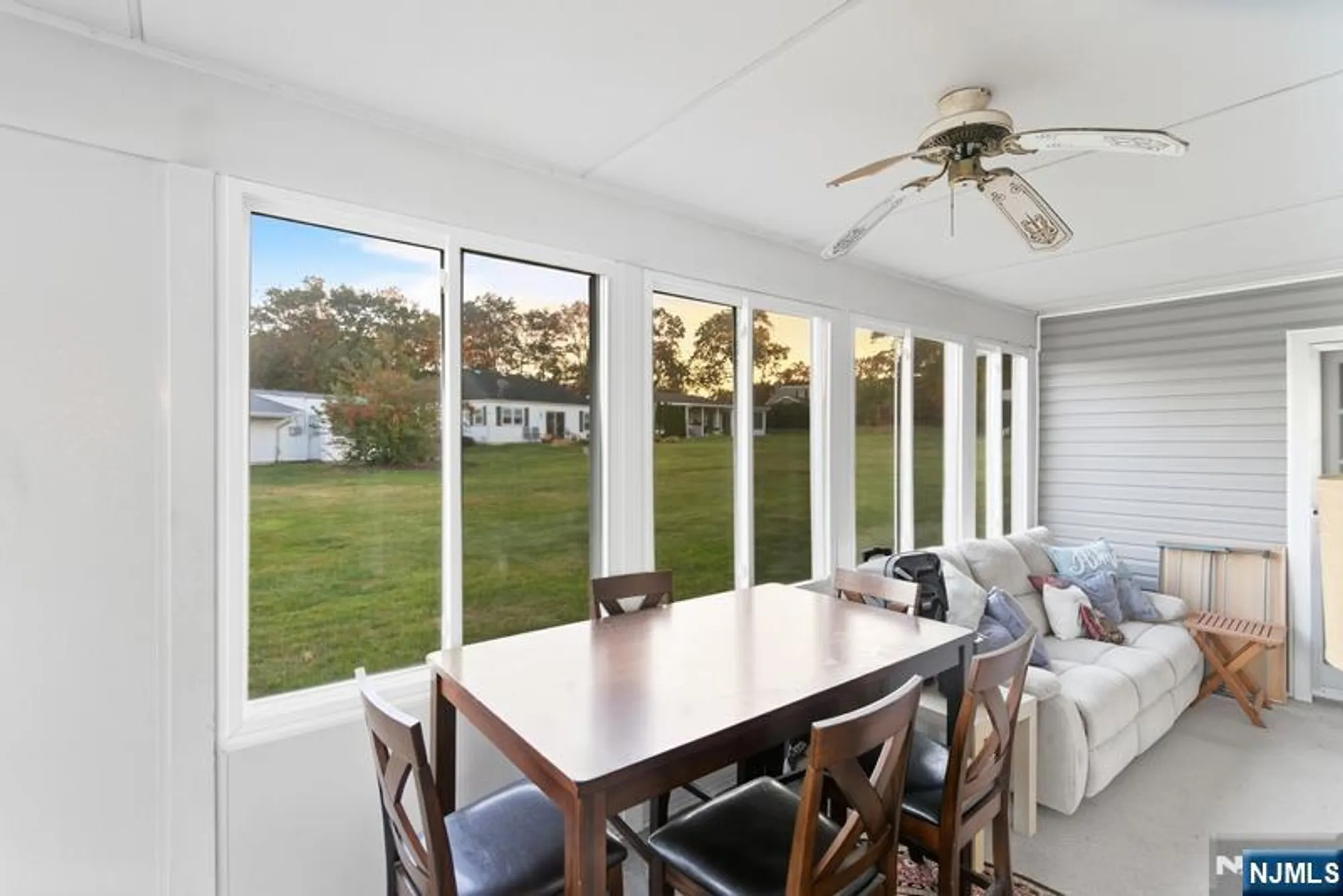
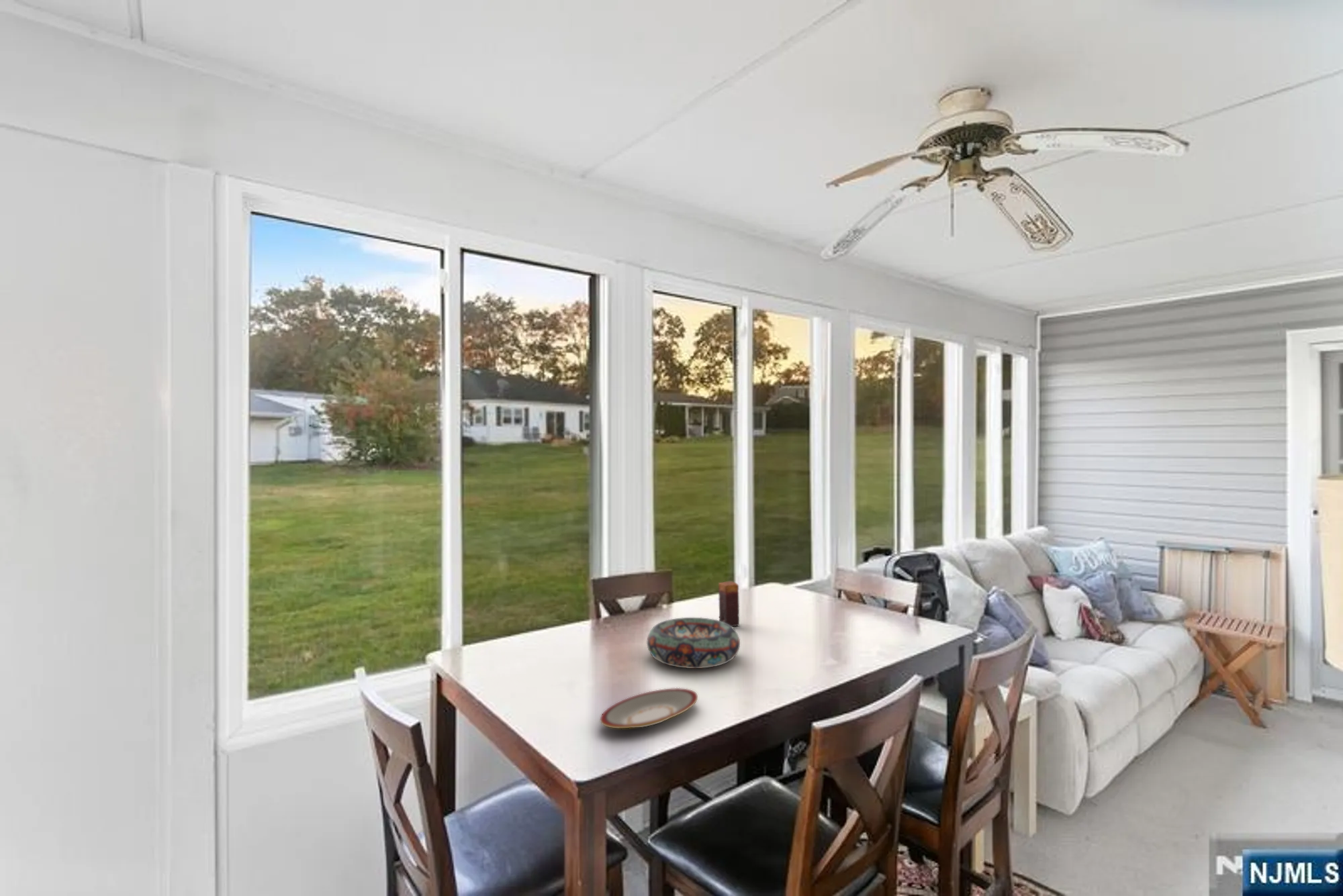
+ plate [600,687,698,729]
+ candle [718,581,740,627]
+ decorative bowl [646,617,741,669]
